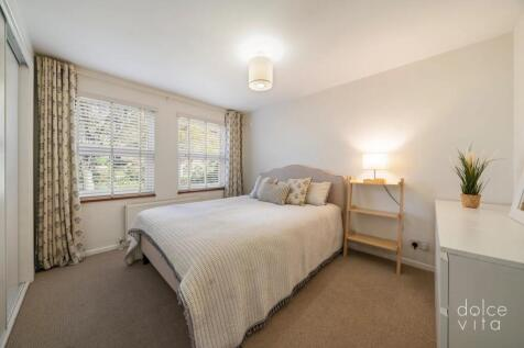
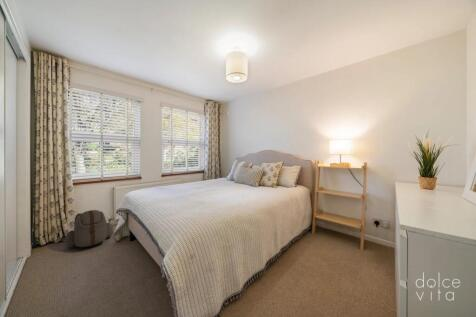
+ backpack [64,209,114,248]
